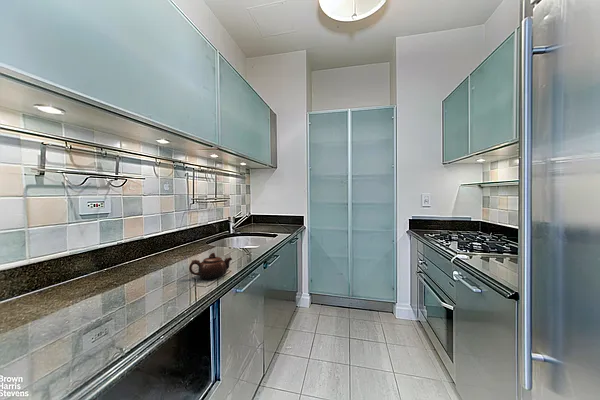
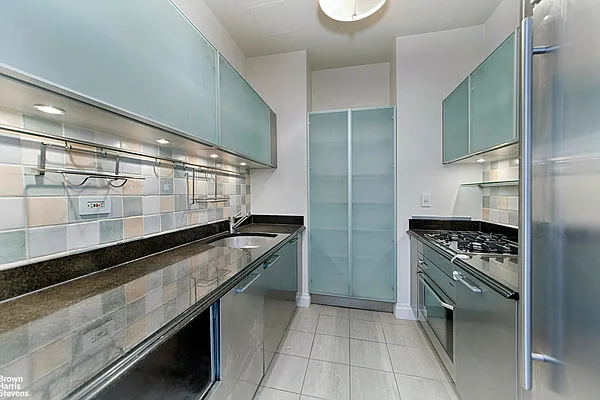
- teapot [188,252,233,280]
